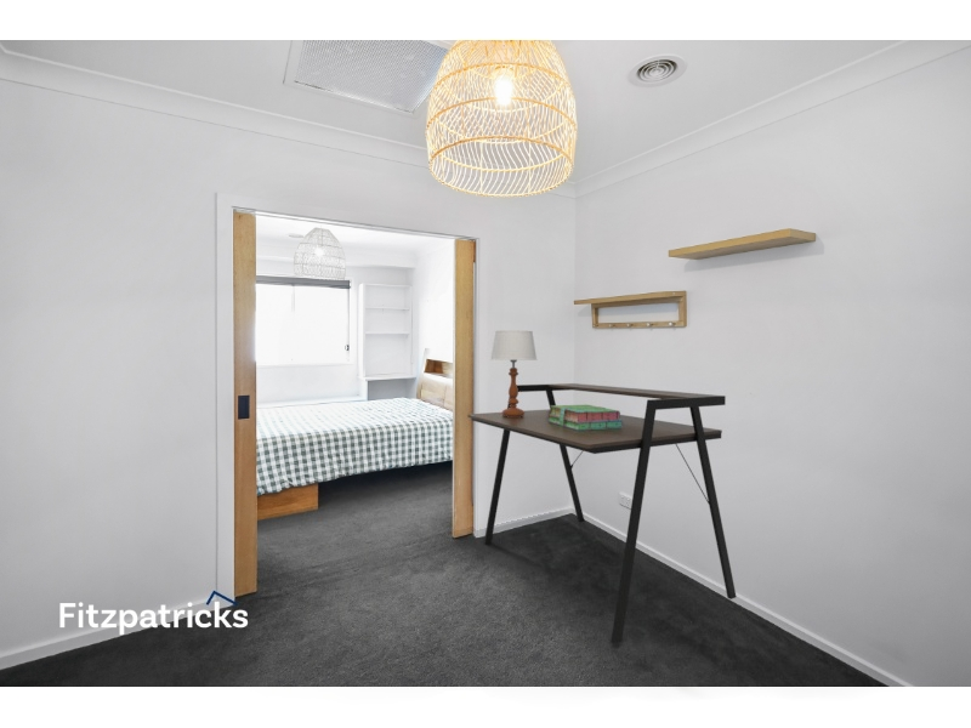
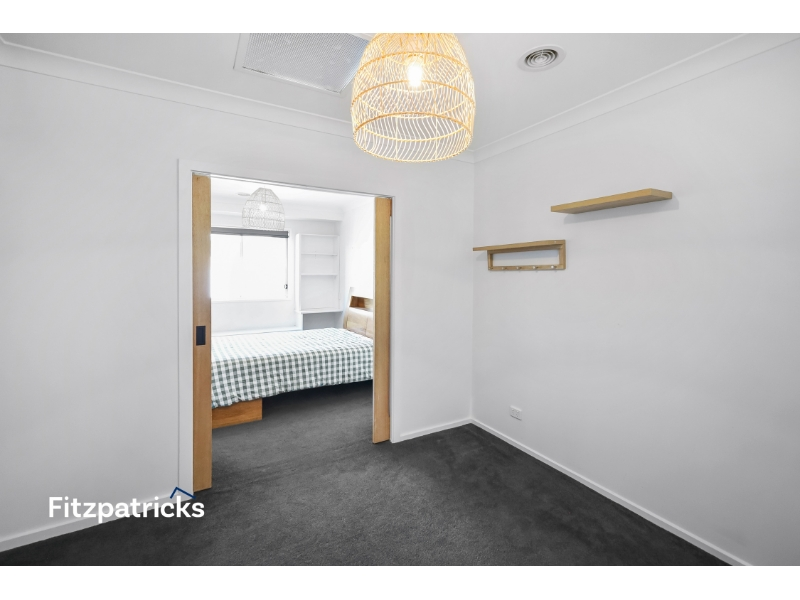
- table lamp [489,329,538,417]
- stack of books [549,404,623,431]
- desk [466,382,738,645]
